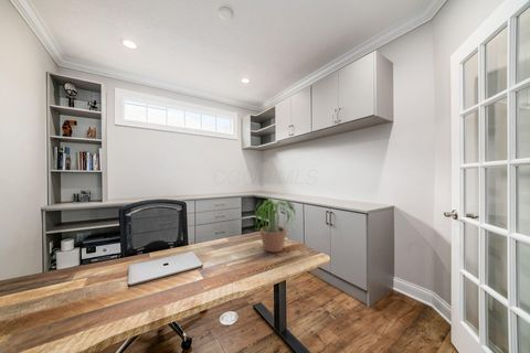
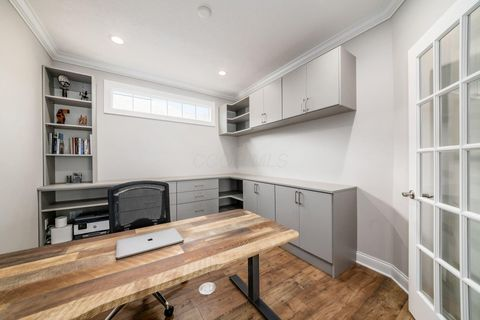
- potted plant [252,197,305,253]
